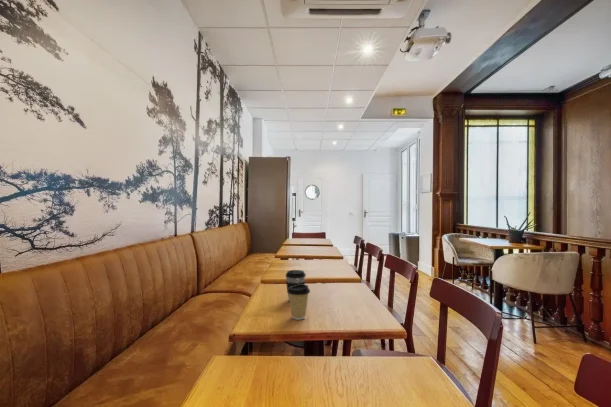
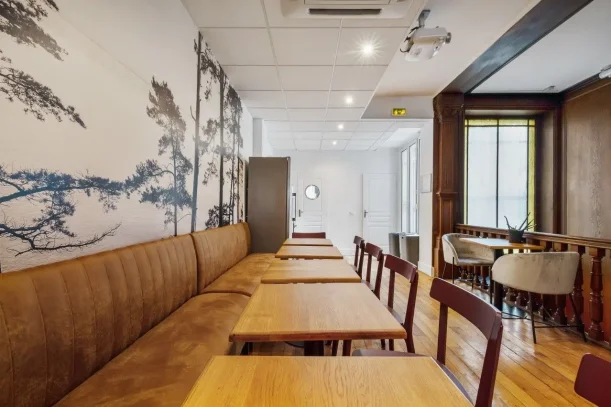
- coffee cup [285,269,307,302]
- coffee cup [286,284,311,321]
